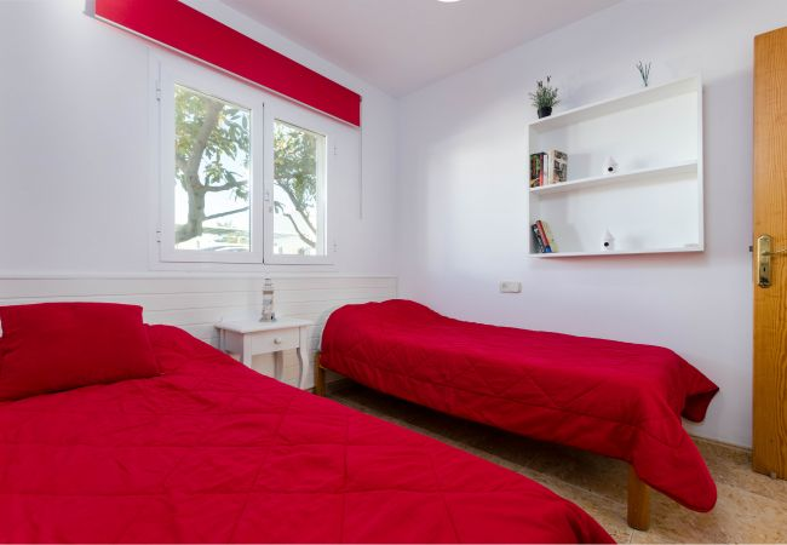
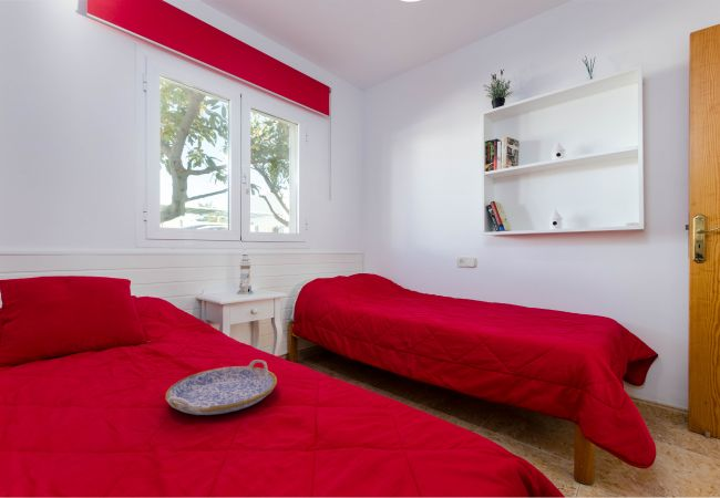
+ serving tray [165,359,278,416]
